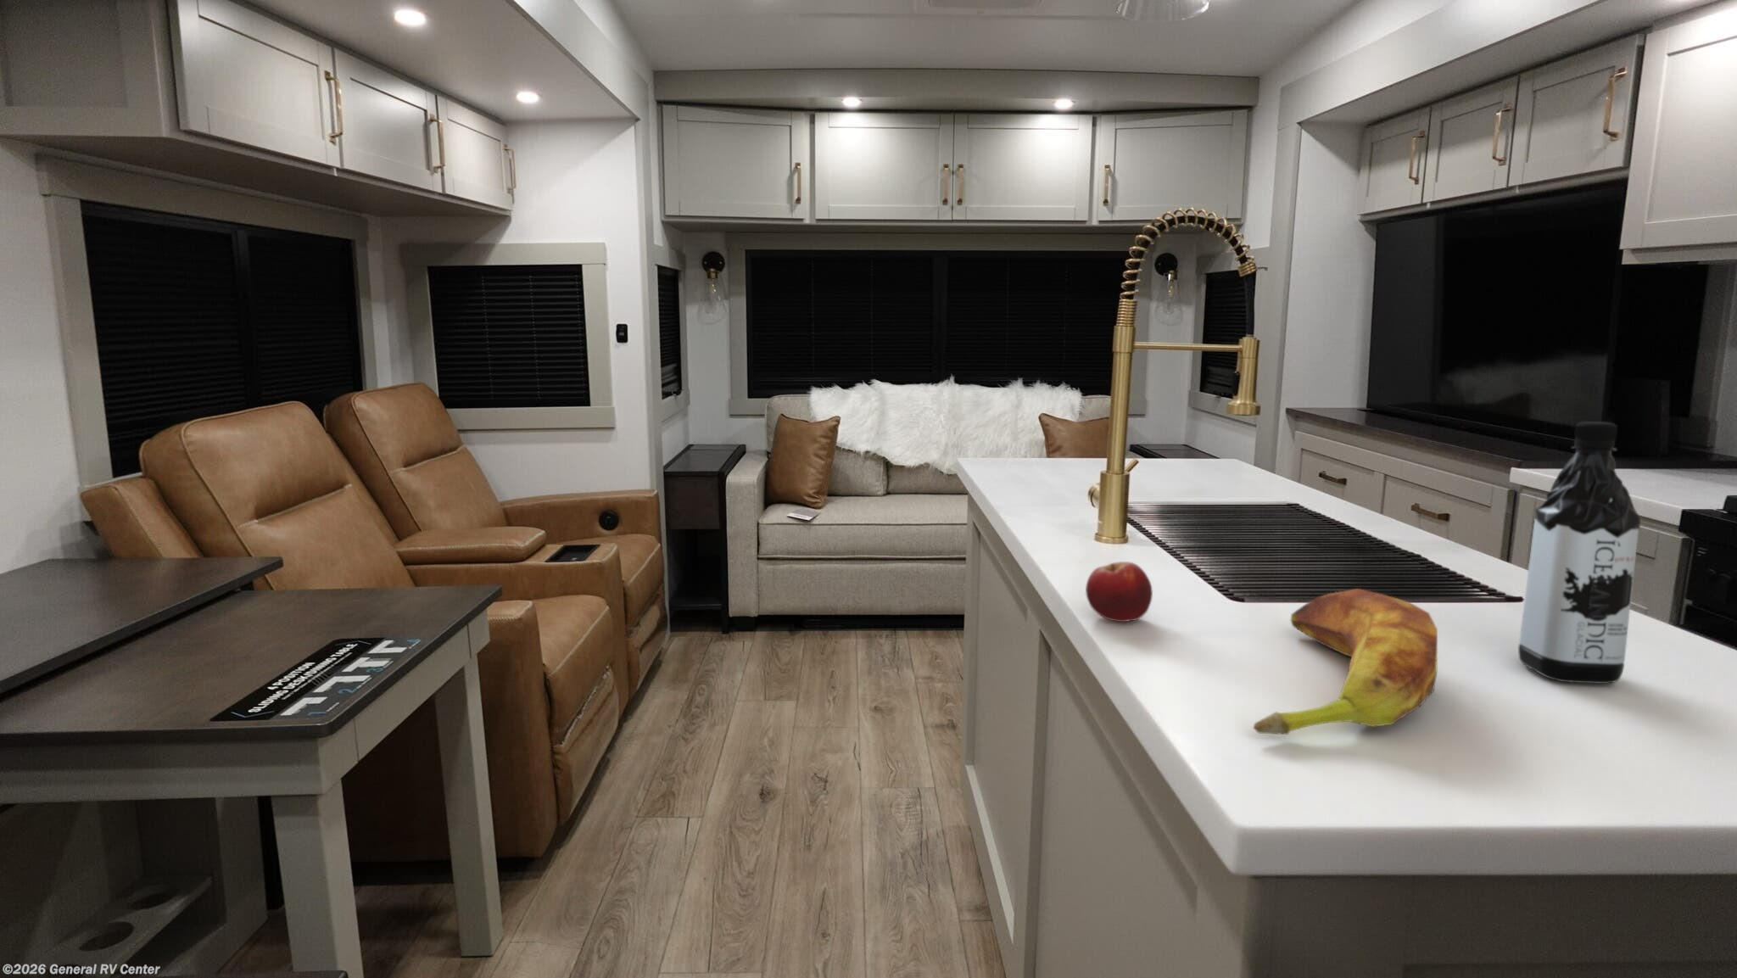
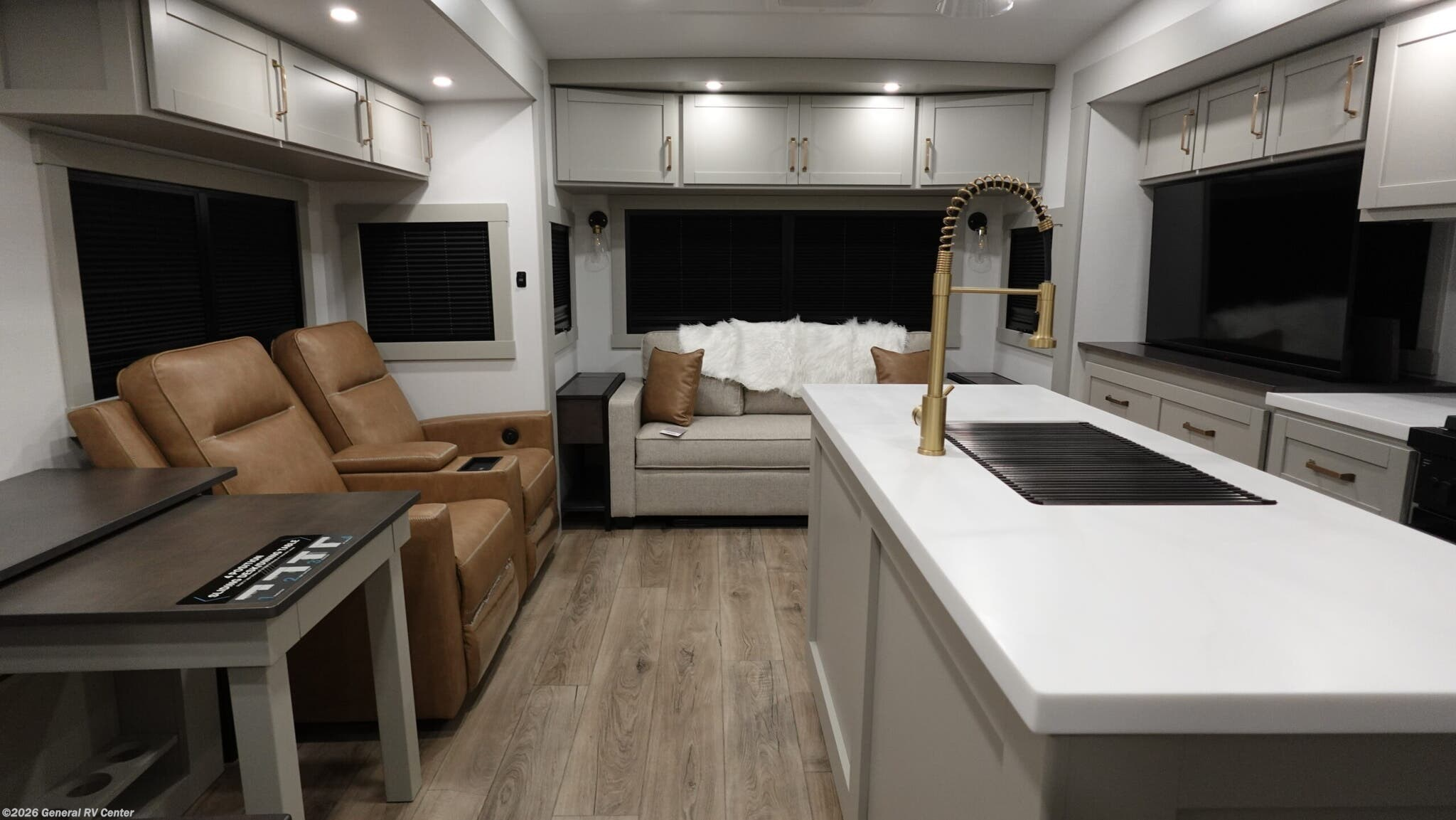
- fruit [1084,561,1154,623]
- banana [1253,588,1439,736]
- water bottle [1517,421,1642,685]
